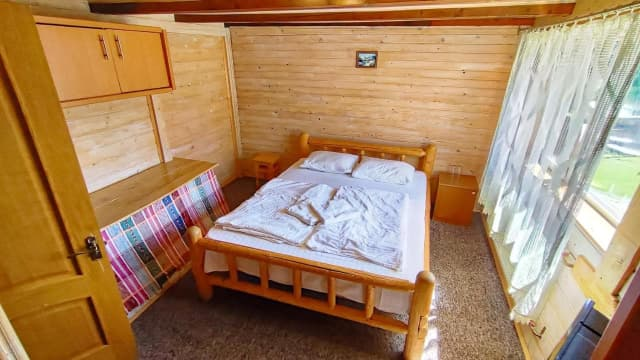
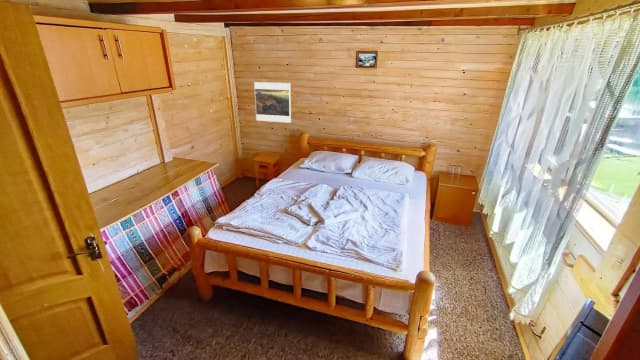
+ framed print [253,81,292,124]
